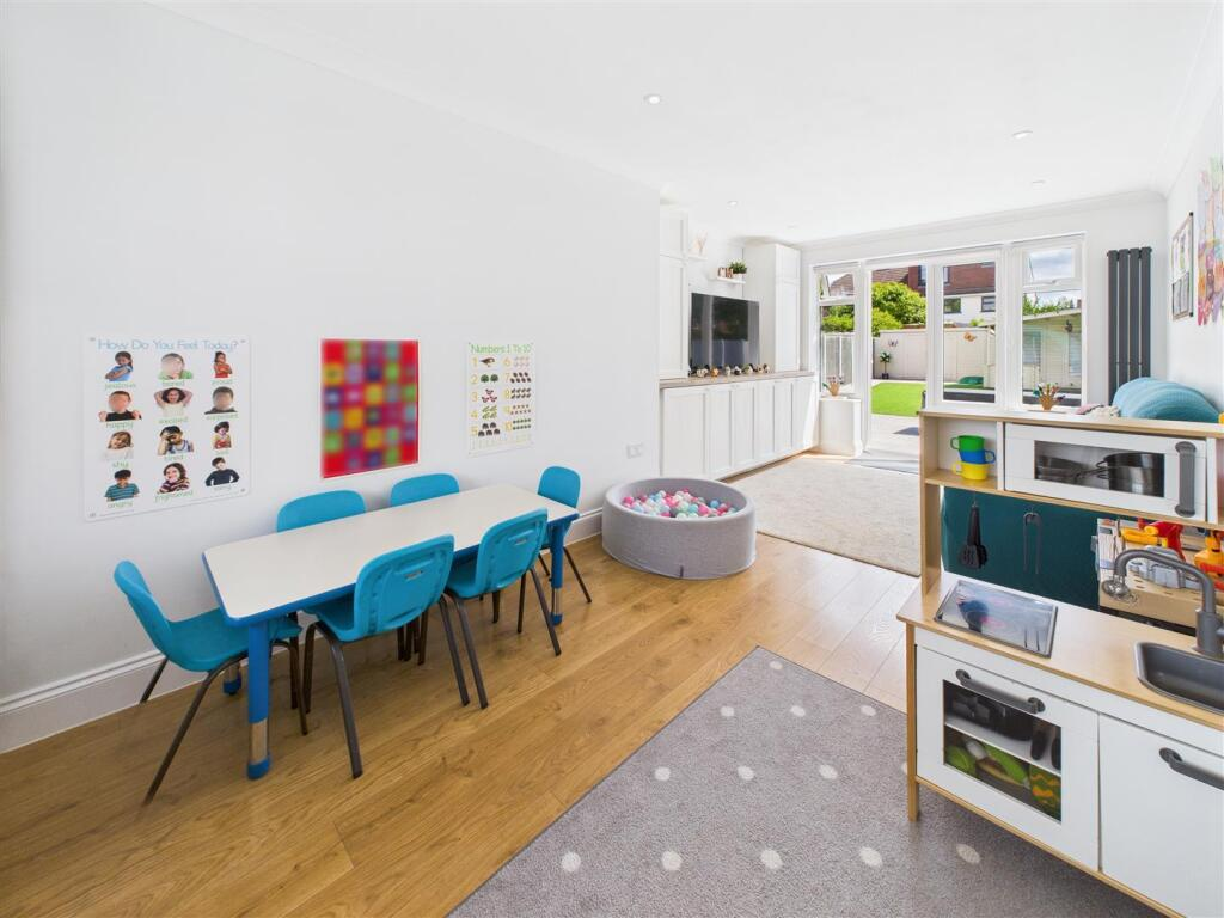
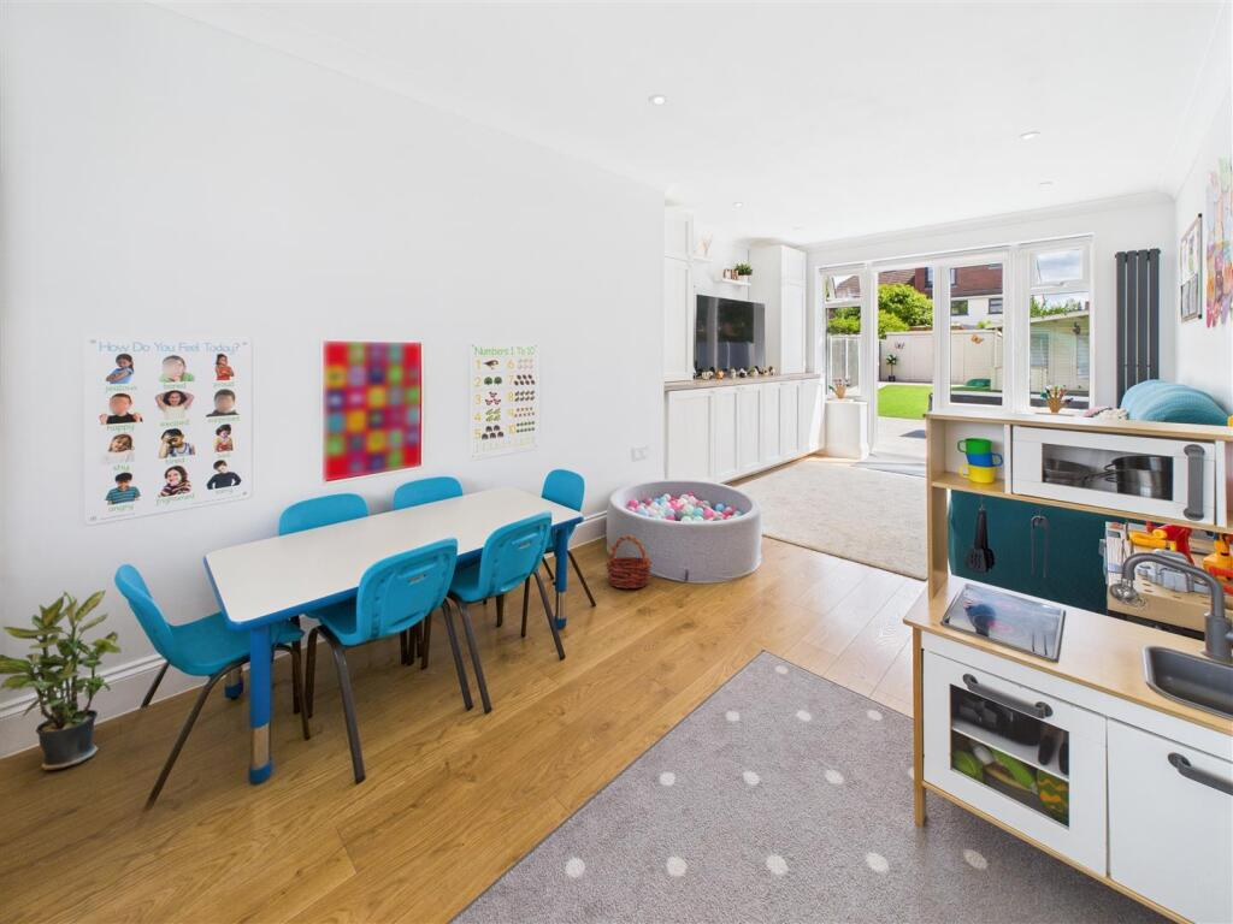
+ basket [606,534,653,590]
+ potted plant [0,588,123,771]
